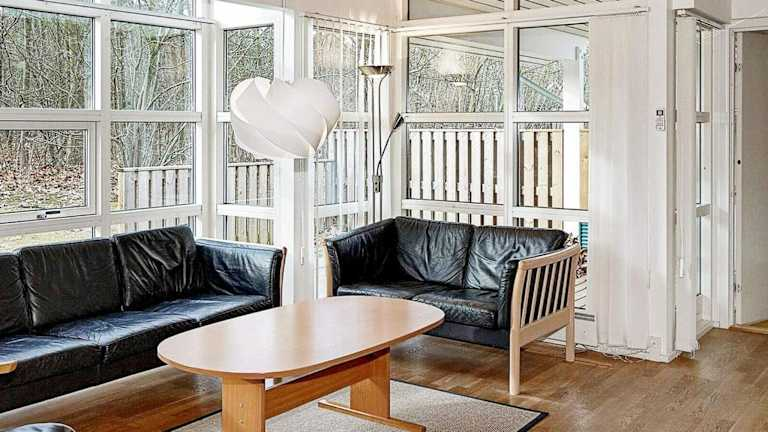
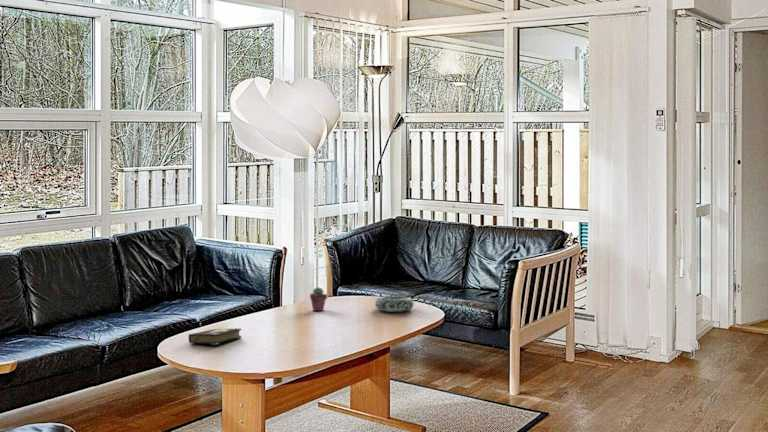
+ decorative bowl [374,295,415,313]
+ hardback book [188,327,242,345]
+ potted succulent [309,286,328,312]
